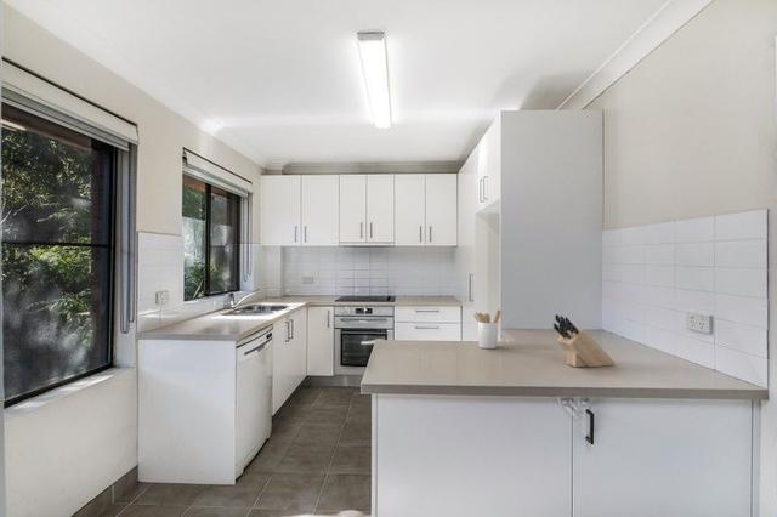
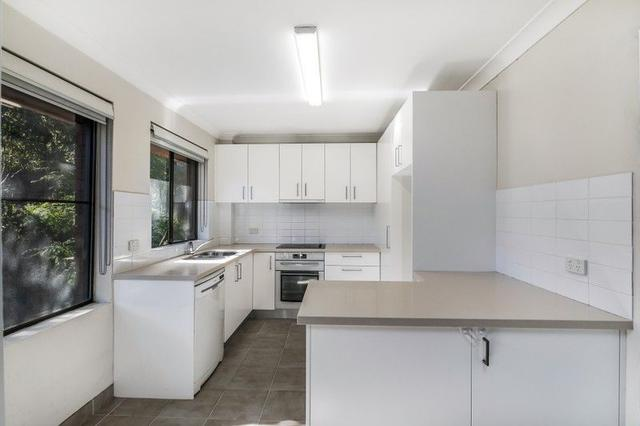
- knife block [552,313,616,368]
- utensil holder [472,309,503,350]
